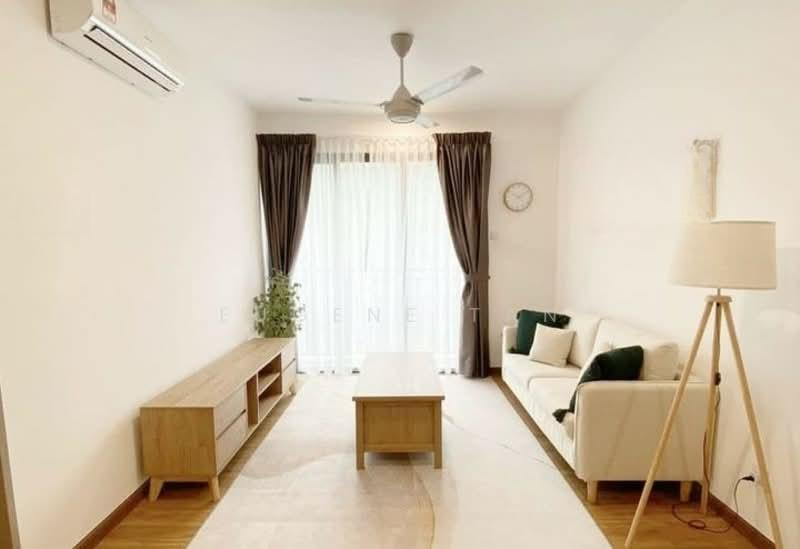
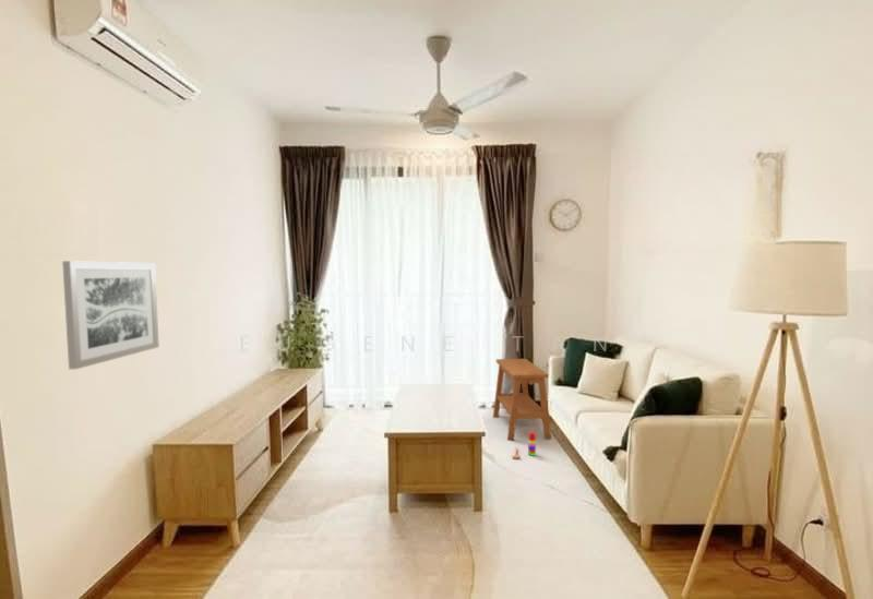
+ side table [492,358,552,441]
+ stacking toy [512,431,537,459]
+ wall art [61,260,160,370]
